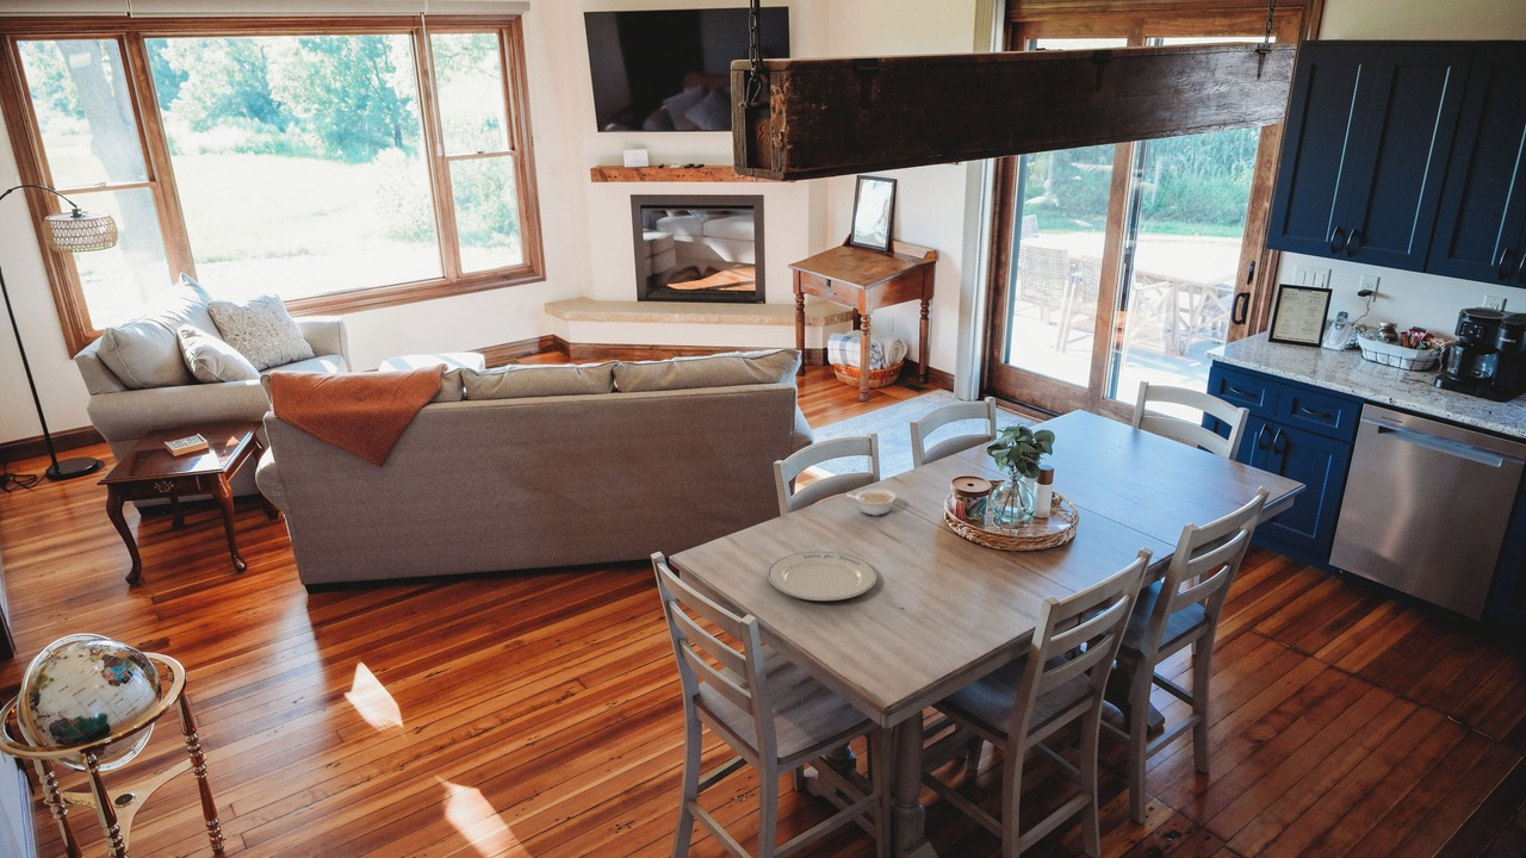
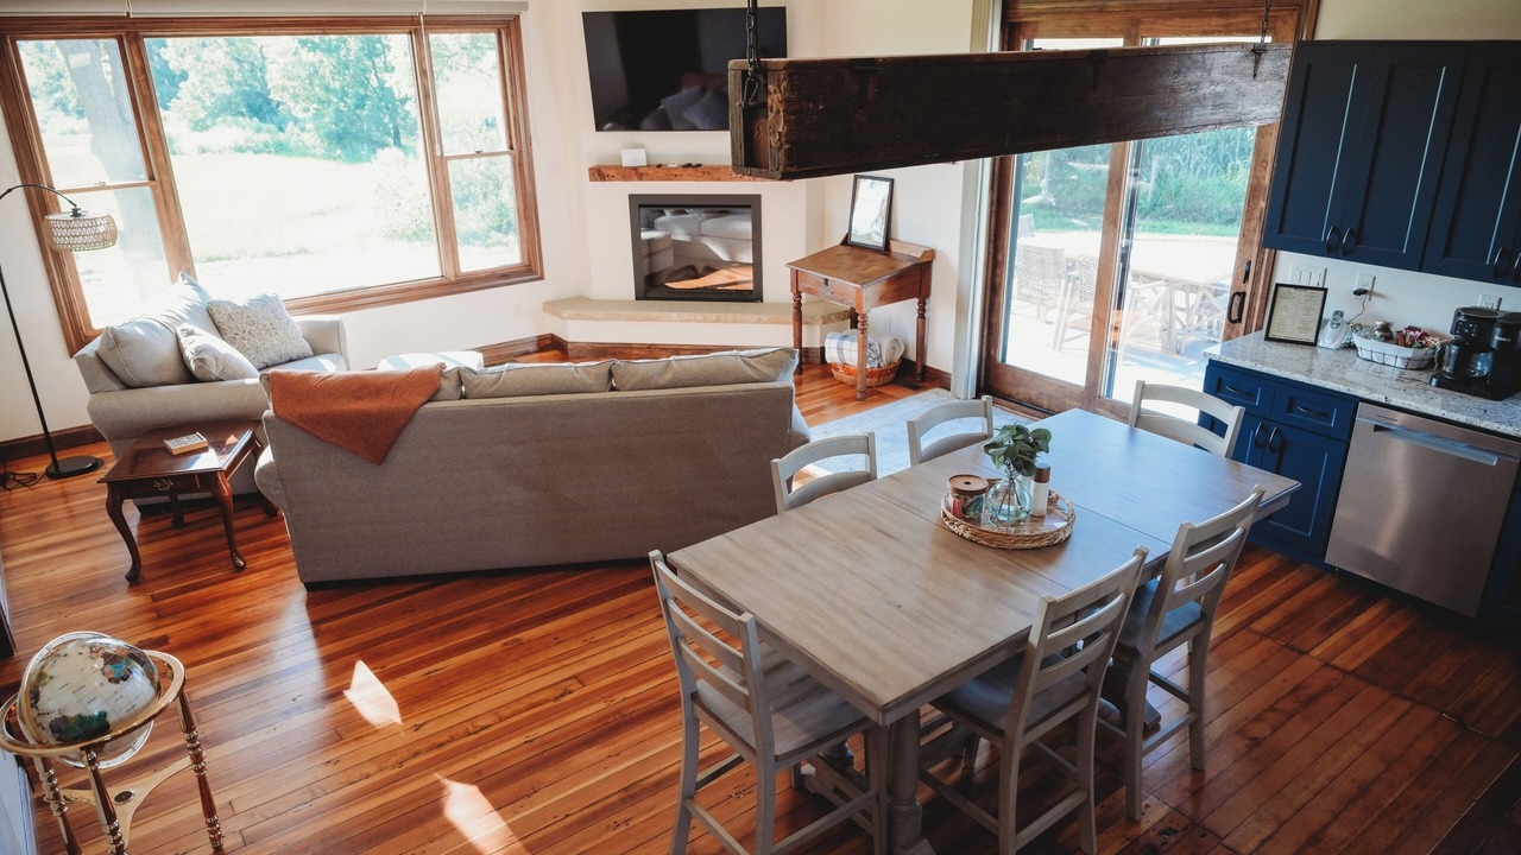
- legume [845,487,898,517]
- chinaware [767,551,877,602]
